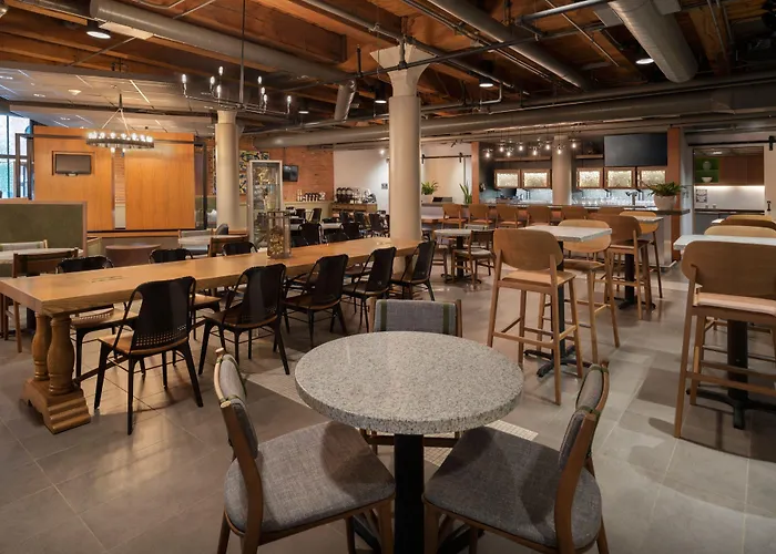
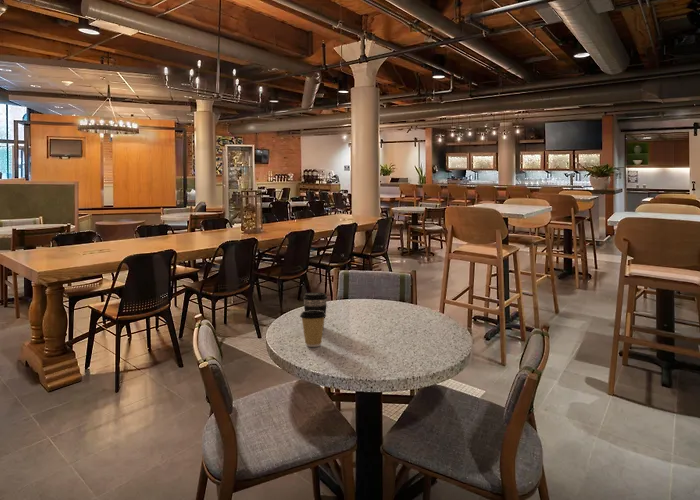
+ coffee cup [302,292,328,328]
+ coffee cup [299,310,327,348]
